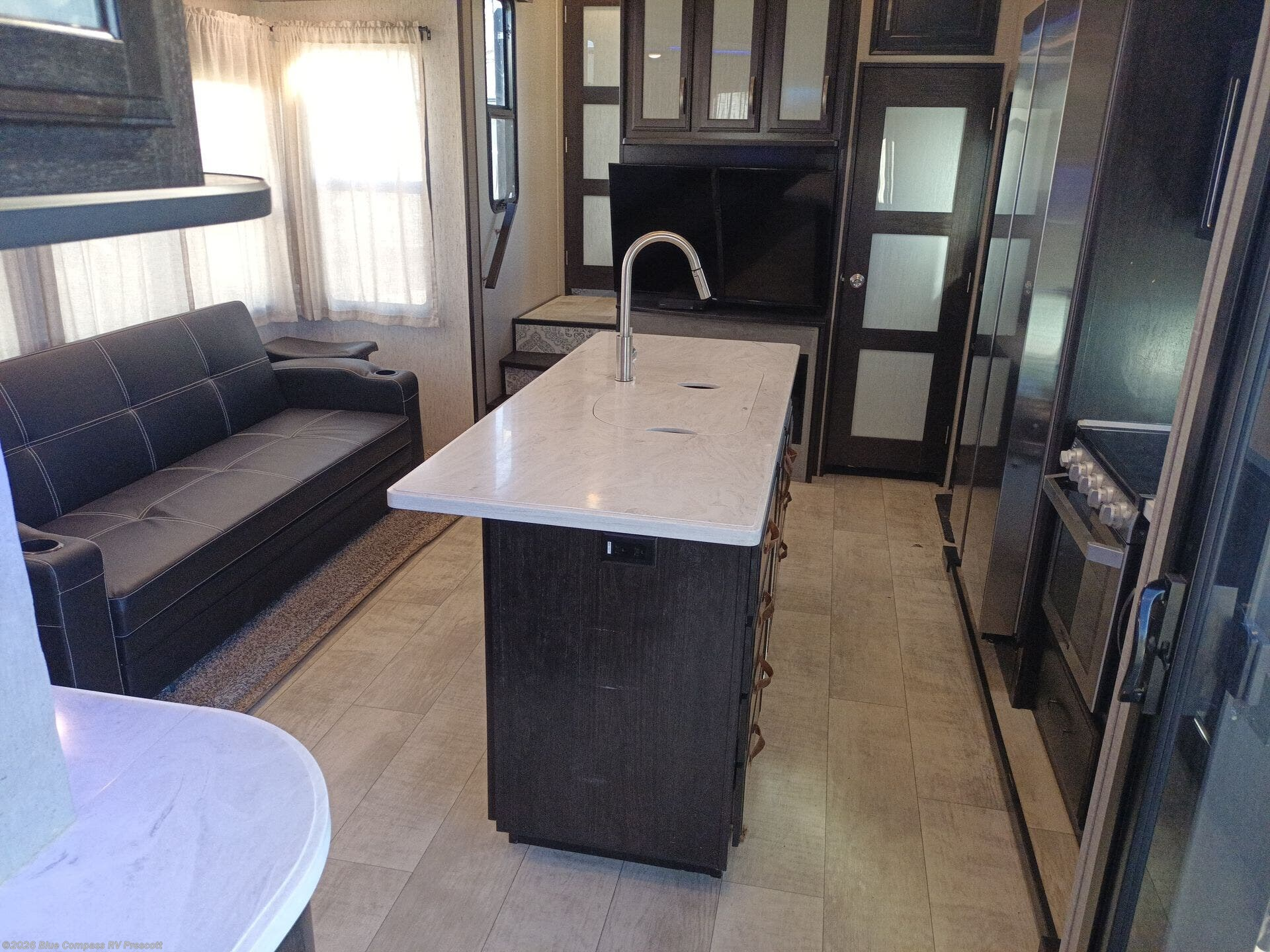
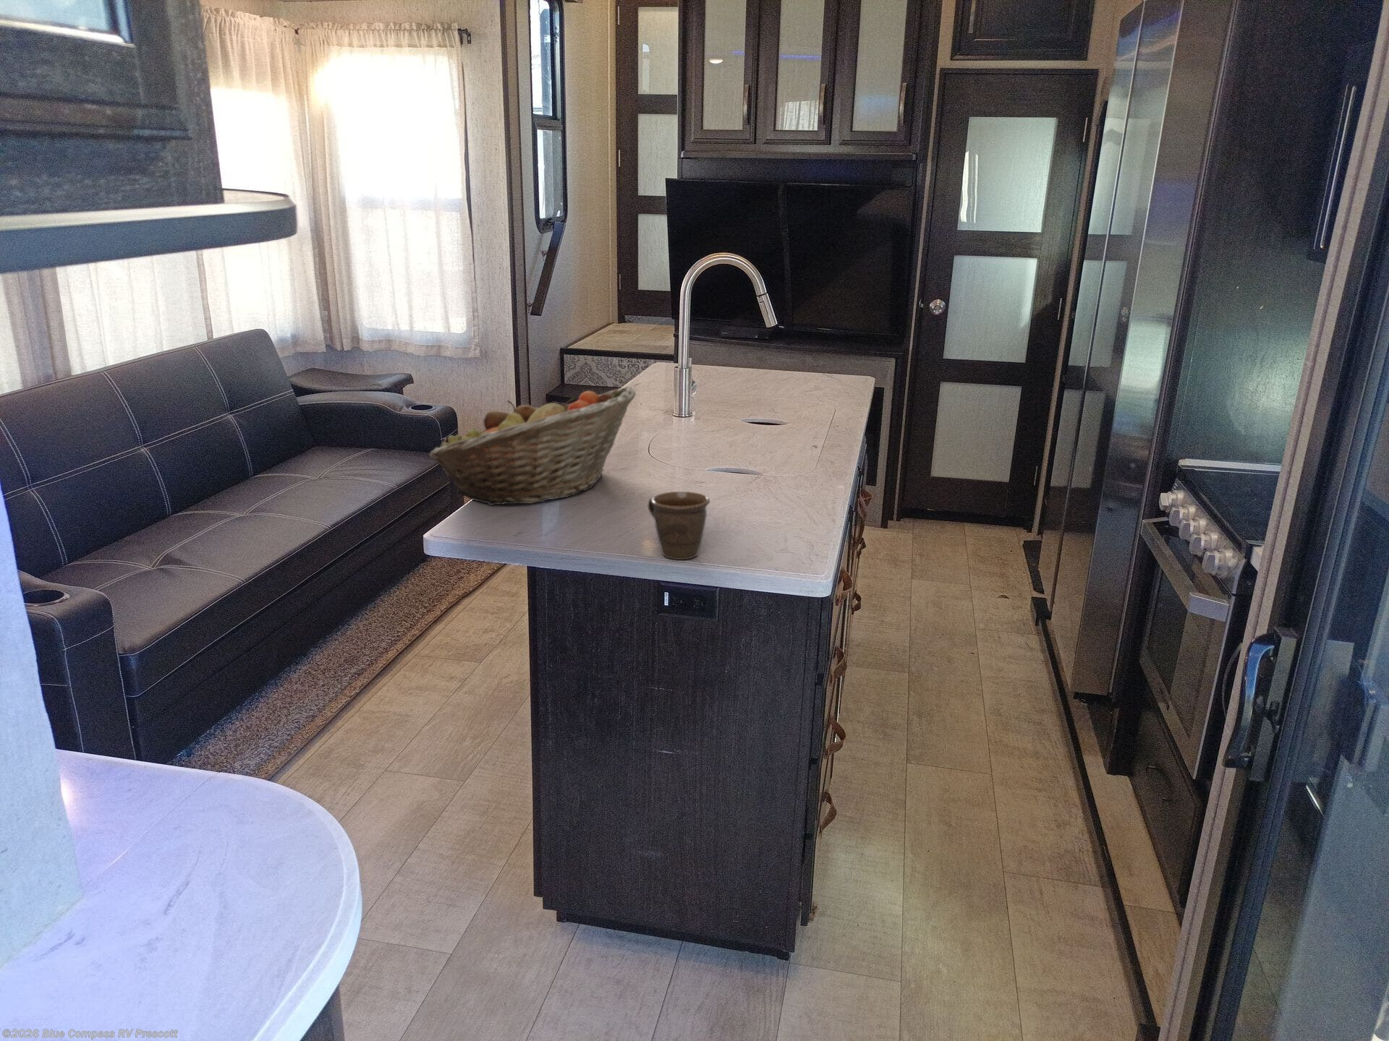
+ fruit basket [429,386,637,506]
+ mug [647,491,711,560]
